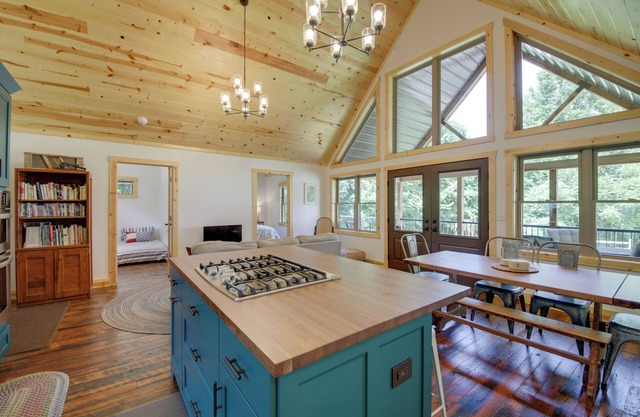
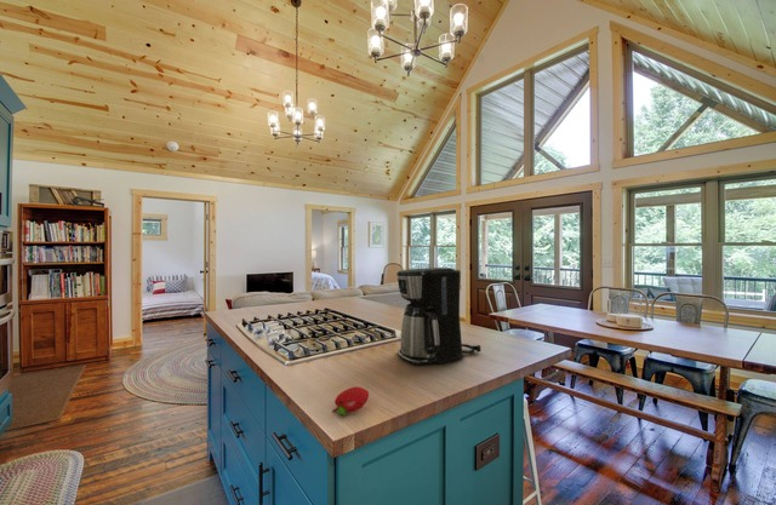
+ coffee maker [395,266,483,366]
+ fruit [331,385,370,417]
